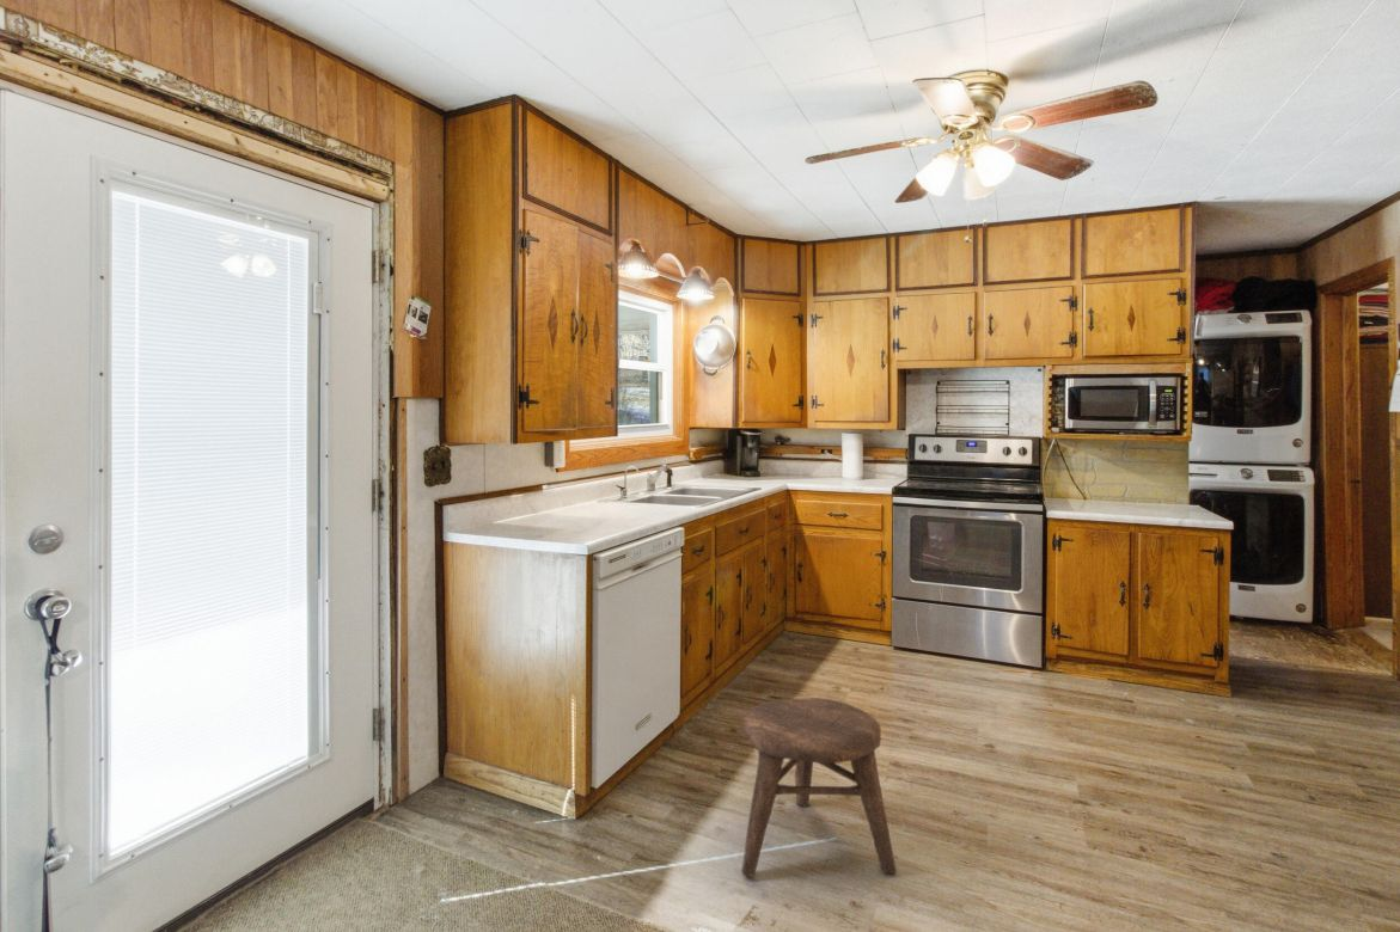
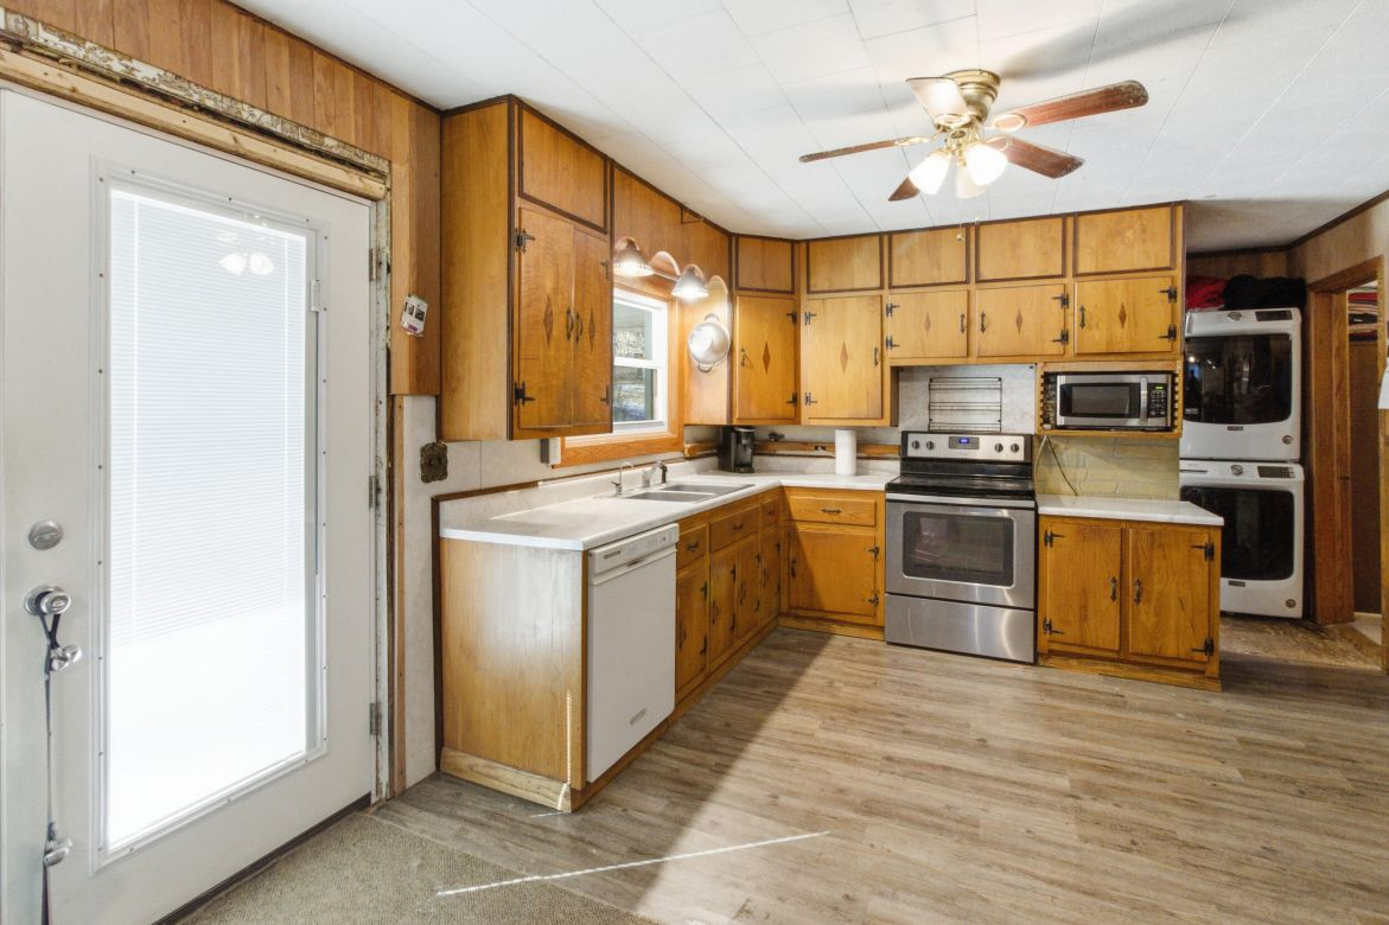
- stool [740,697,898,878]
